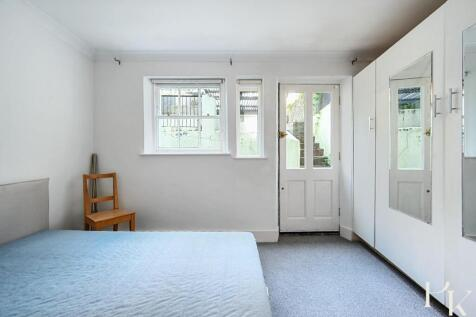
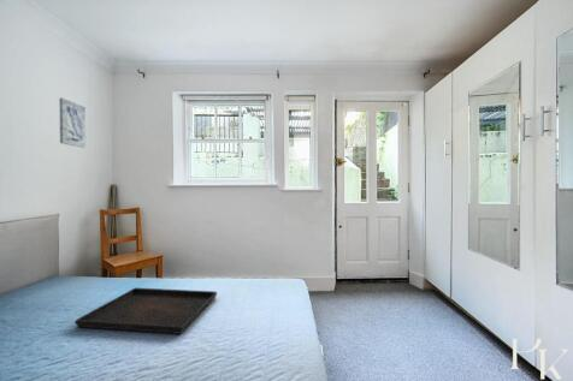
+ serving tray [75,286,218,335]
+ wall art [58,96,87,149]
